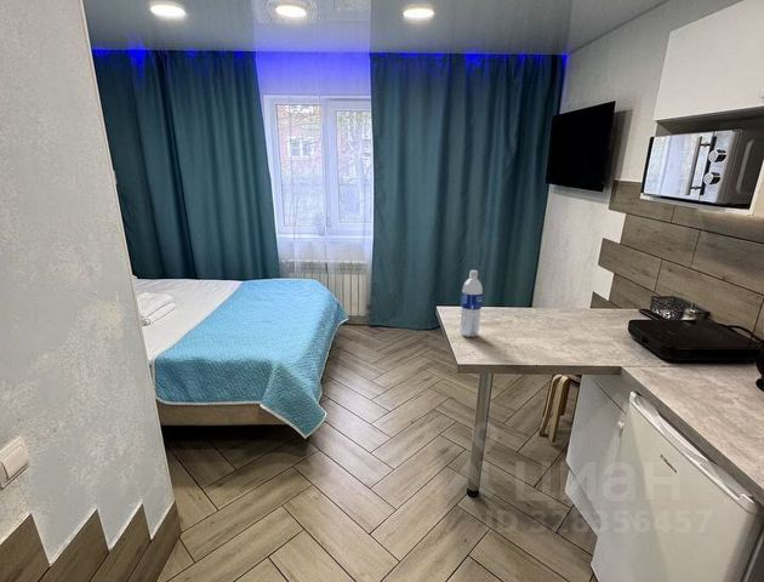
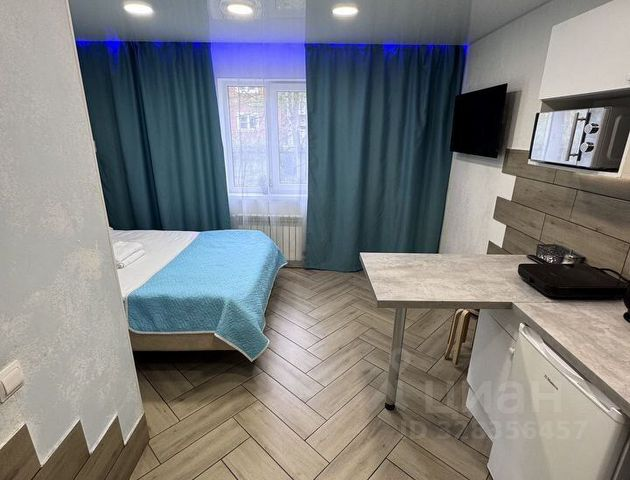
- water bottle [458,269,484,338]
